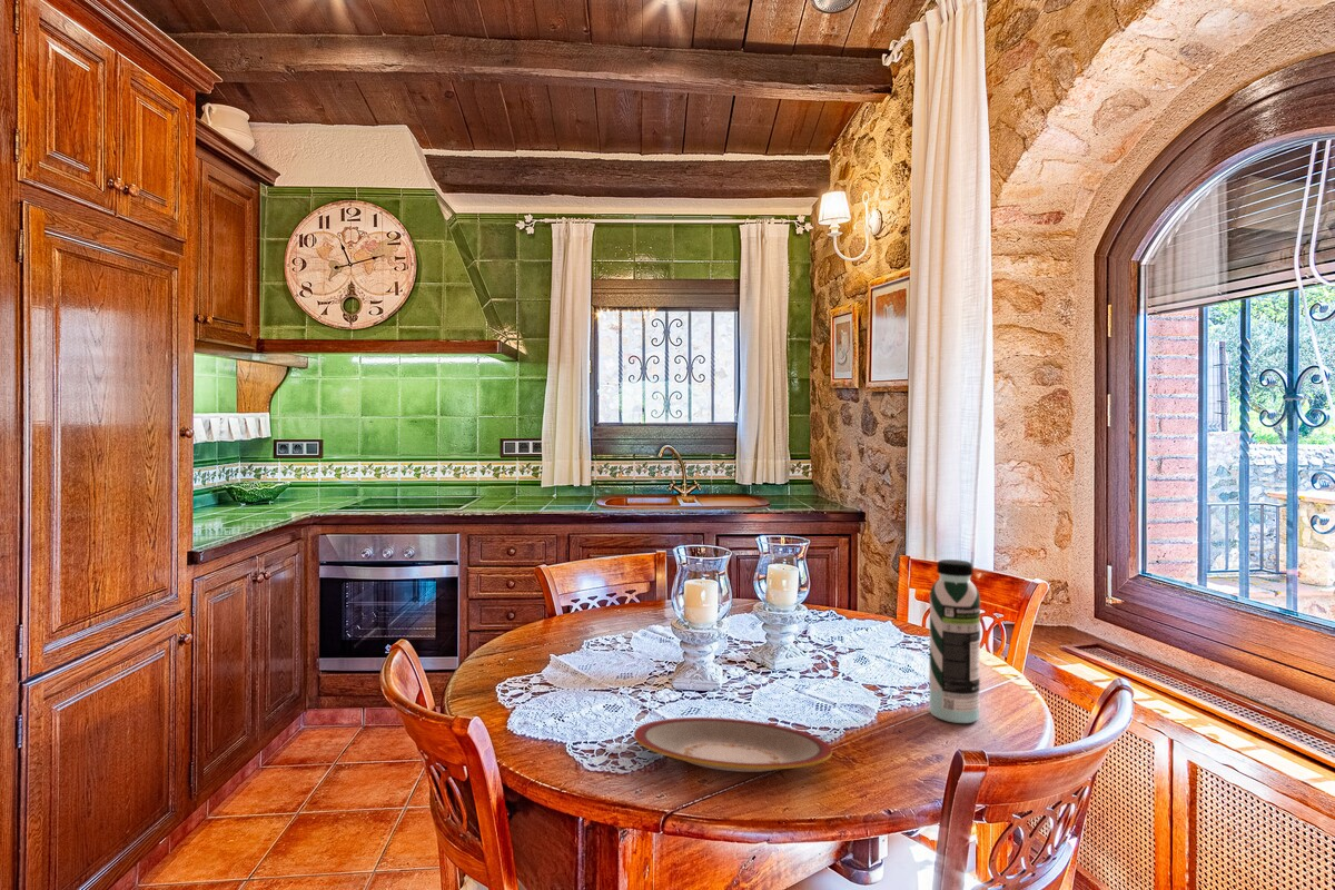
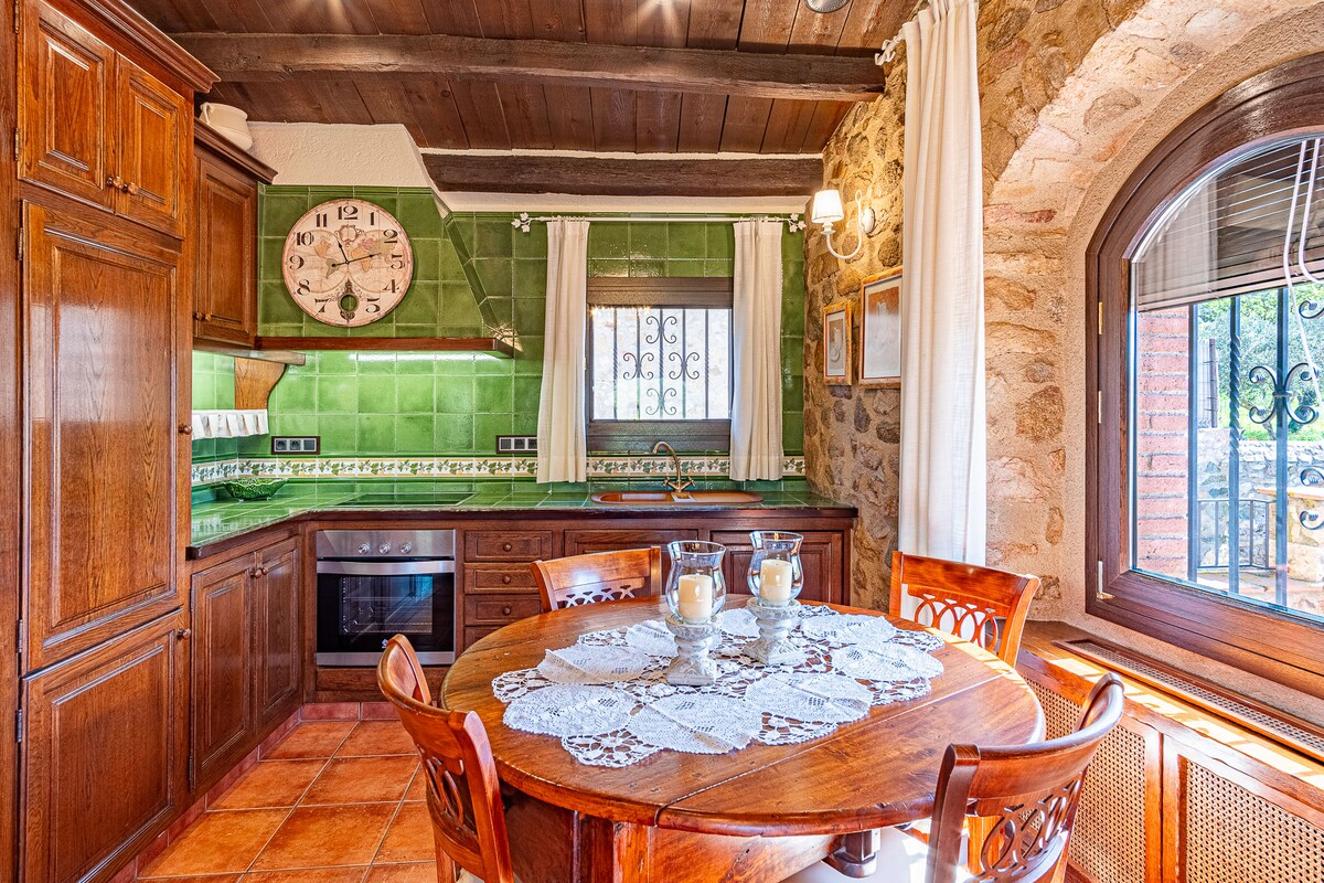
- water bottle [928,558,981,724]
- plate [633,716,833,773]
